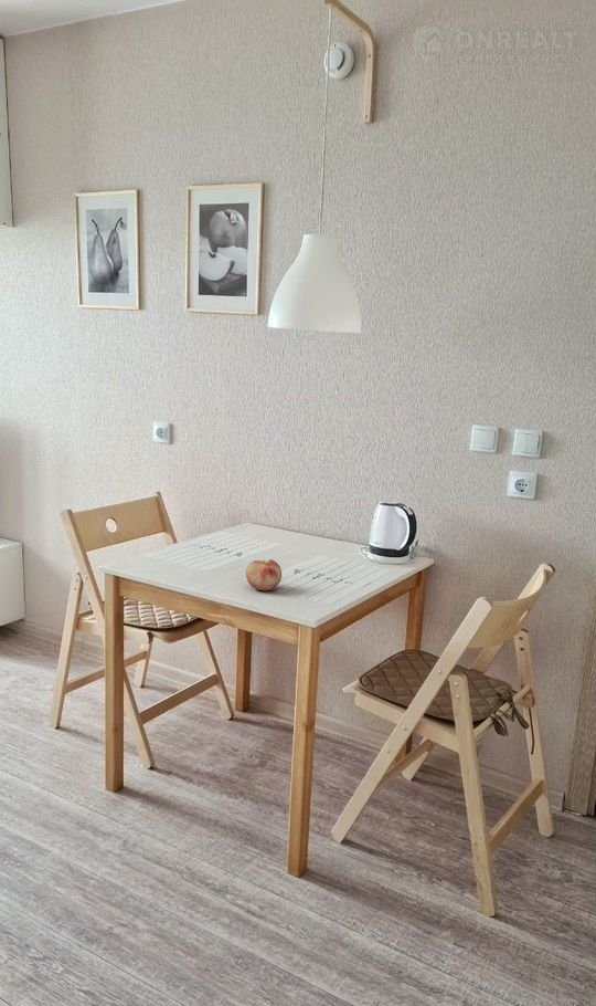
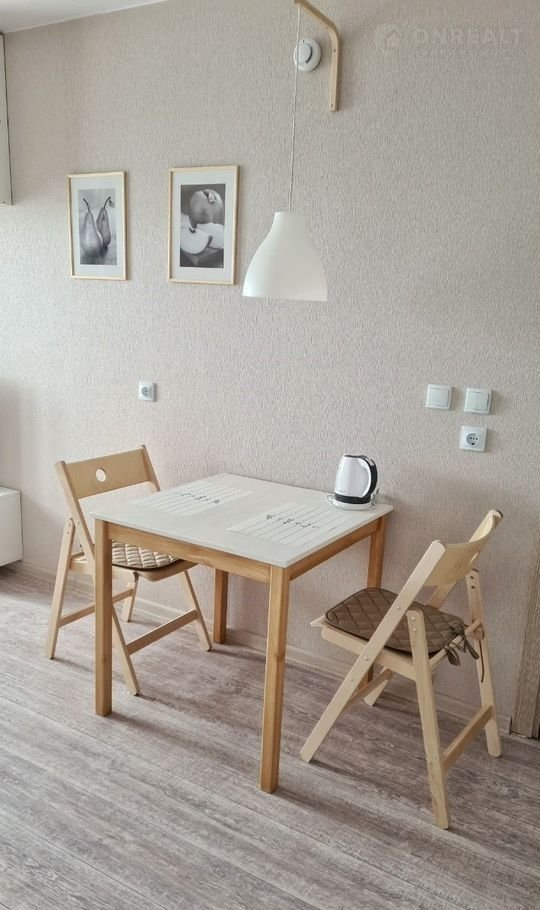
- fruit [245,558,283,591]
